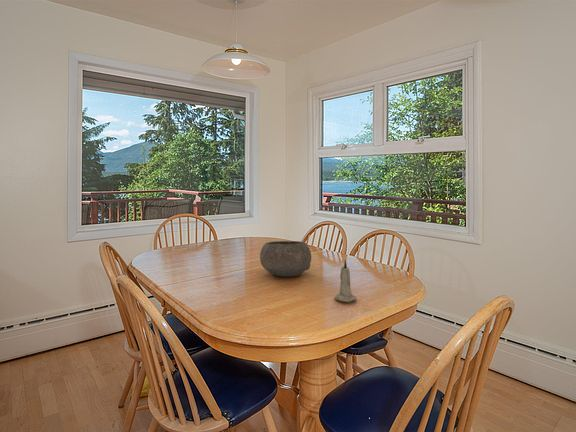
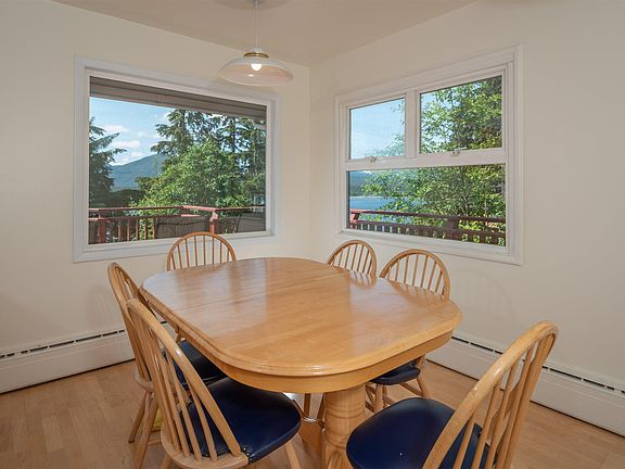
- bowl [259,240,312,278]
- candle [333,258,358,303]
